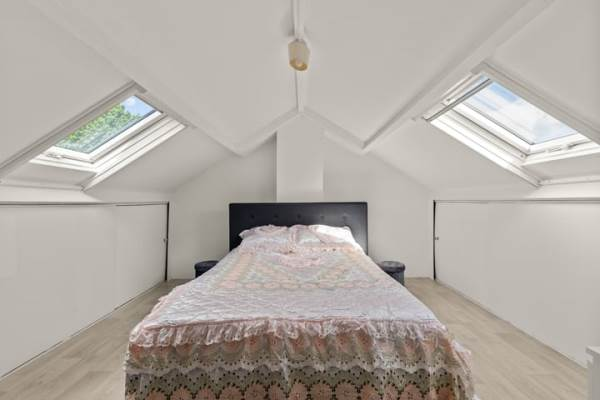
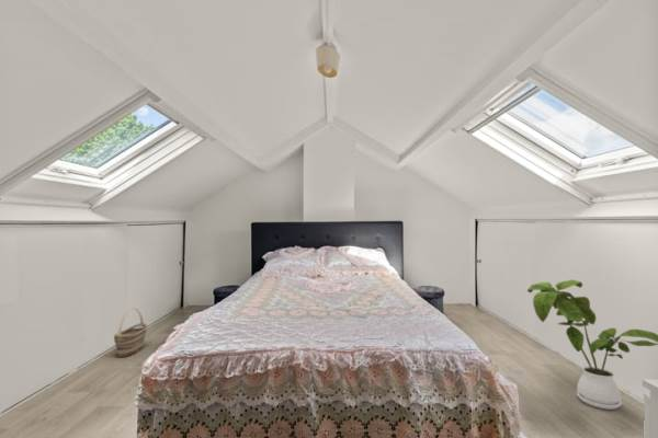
+ house plant [526,279,658,411]
+ basket [113,308,148,358]
